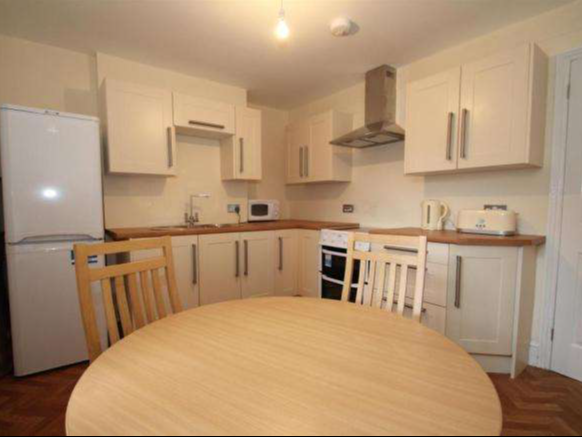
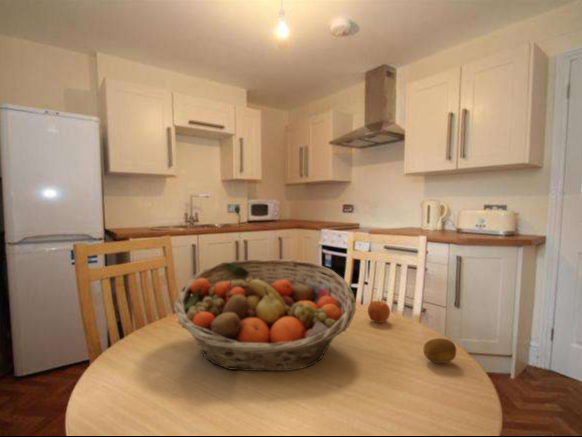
+ fruit [423,337,457,364]
+ fruit basket [173,258,357,372]
+ apple [367,297,391,324]
